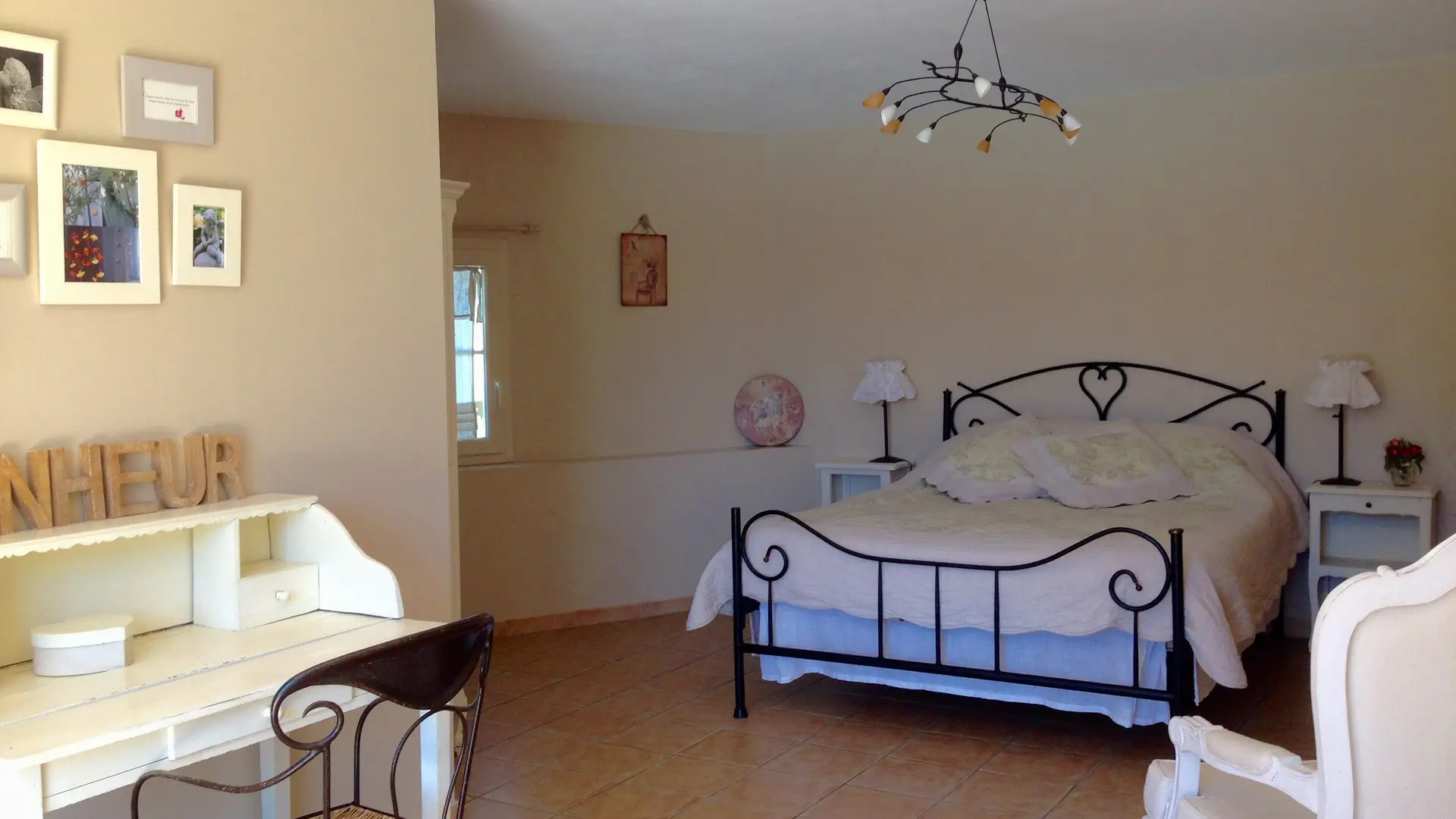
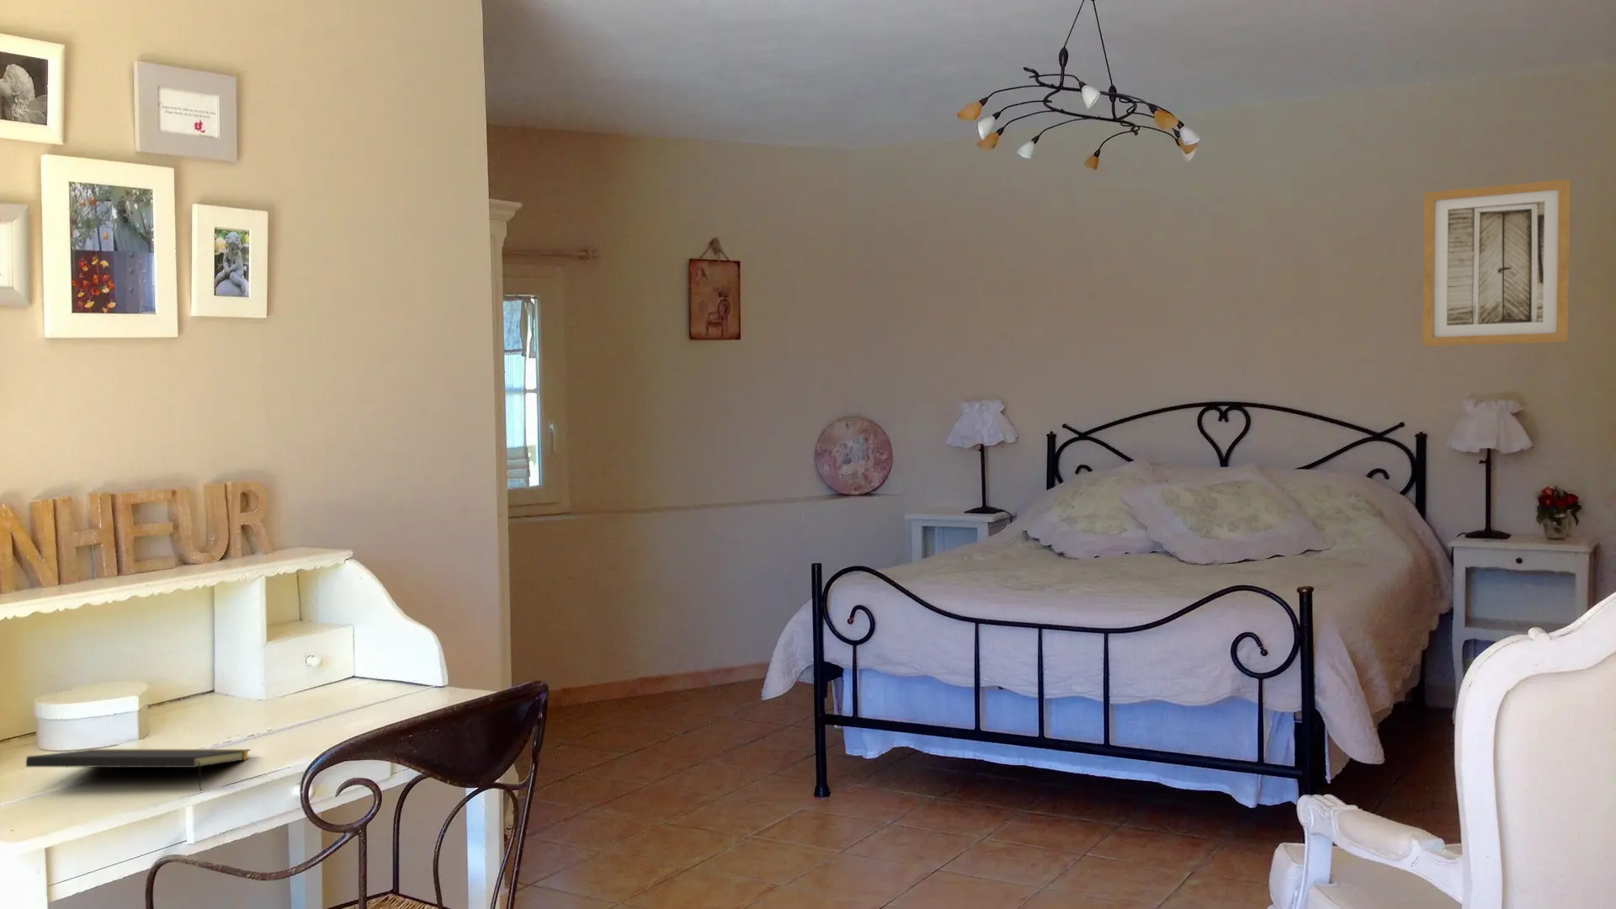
+ wall art [1422,179,1572,346]
+ notepad [26,748,252,791]
